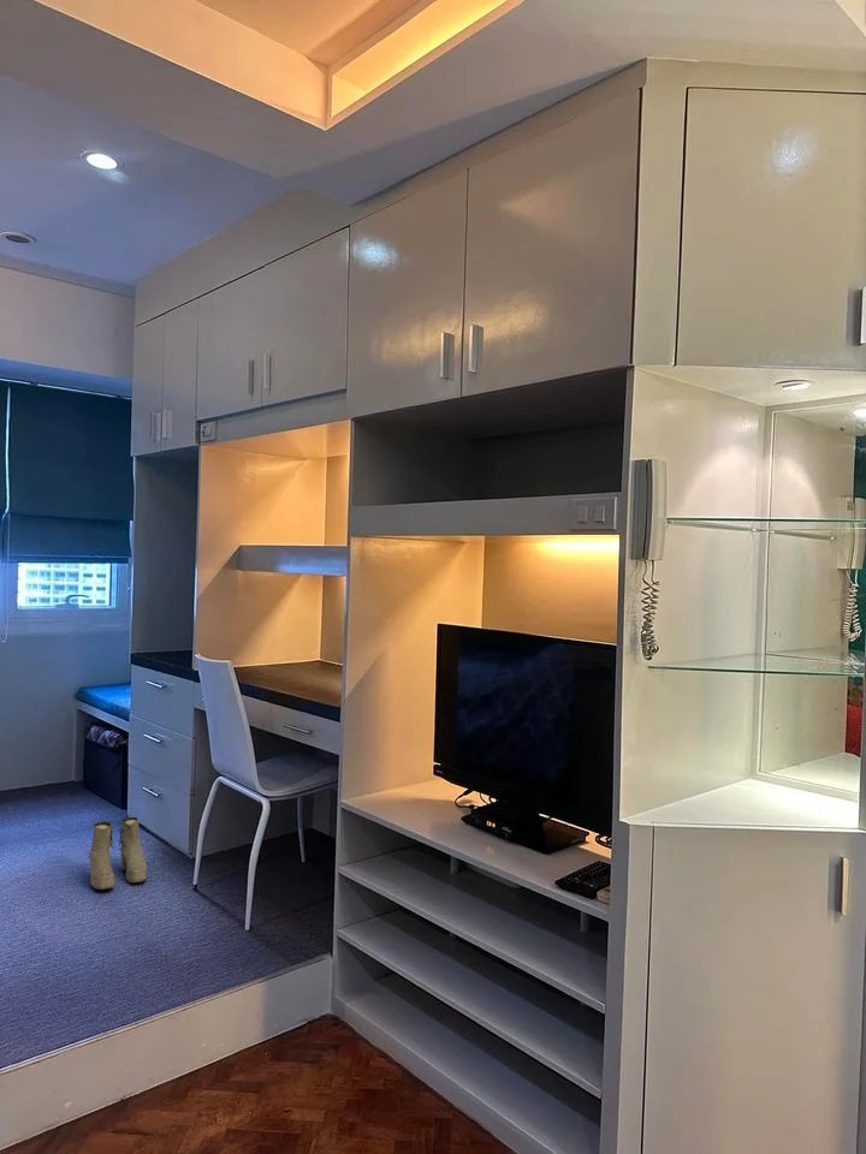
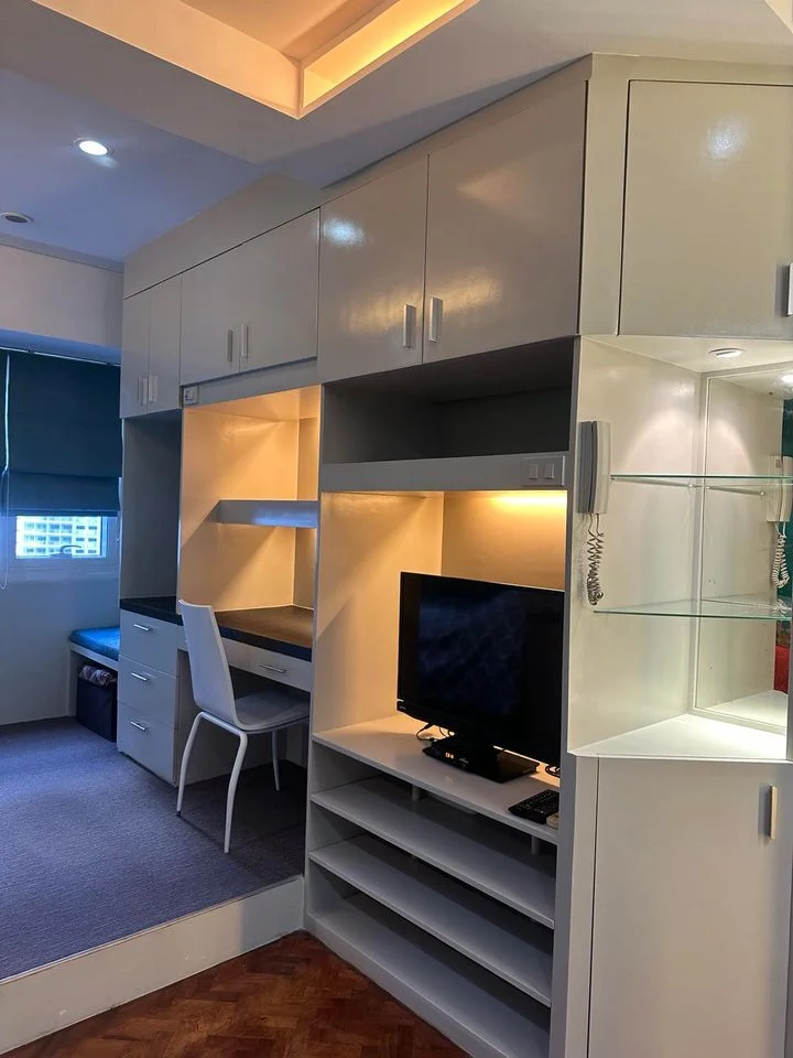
- boots [88,816,148,891]
